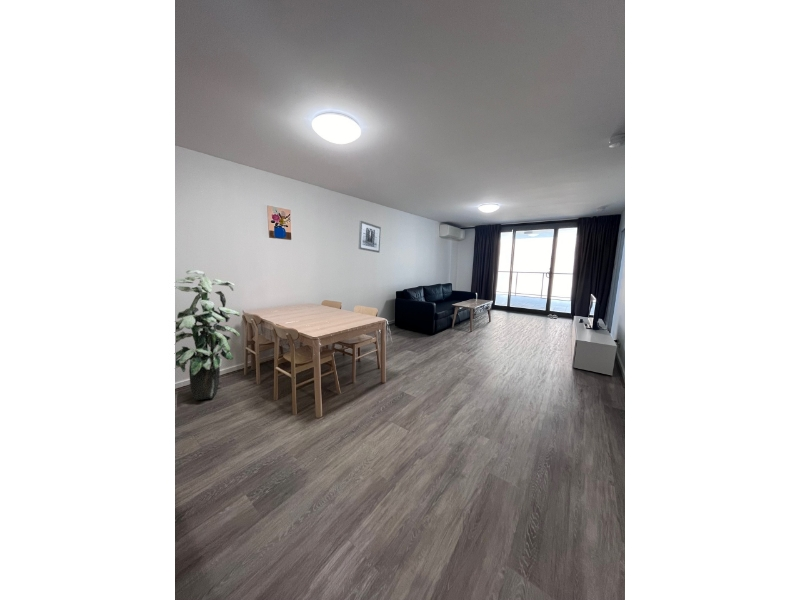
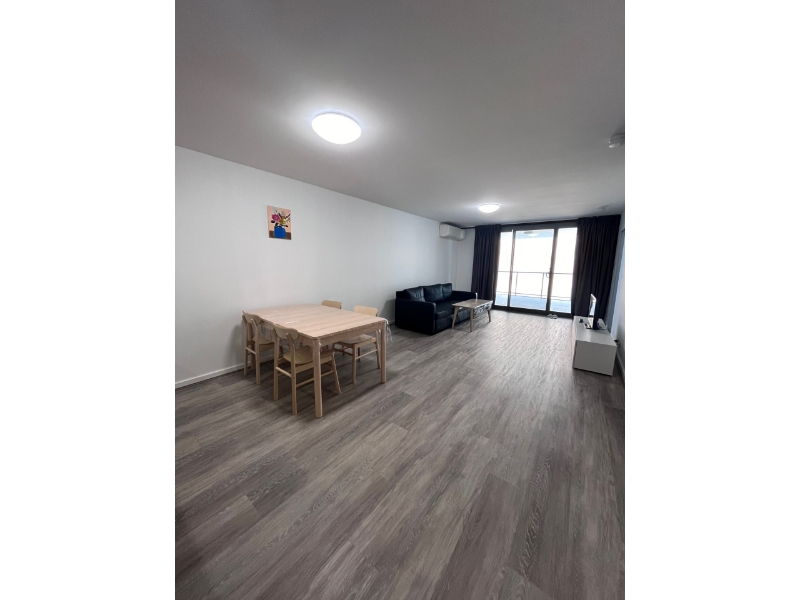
- indoor plant [175,269,241,401]
- wall art [358,220,382,254]
